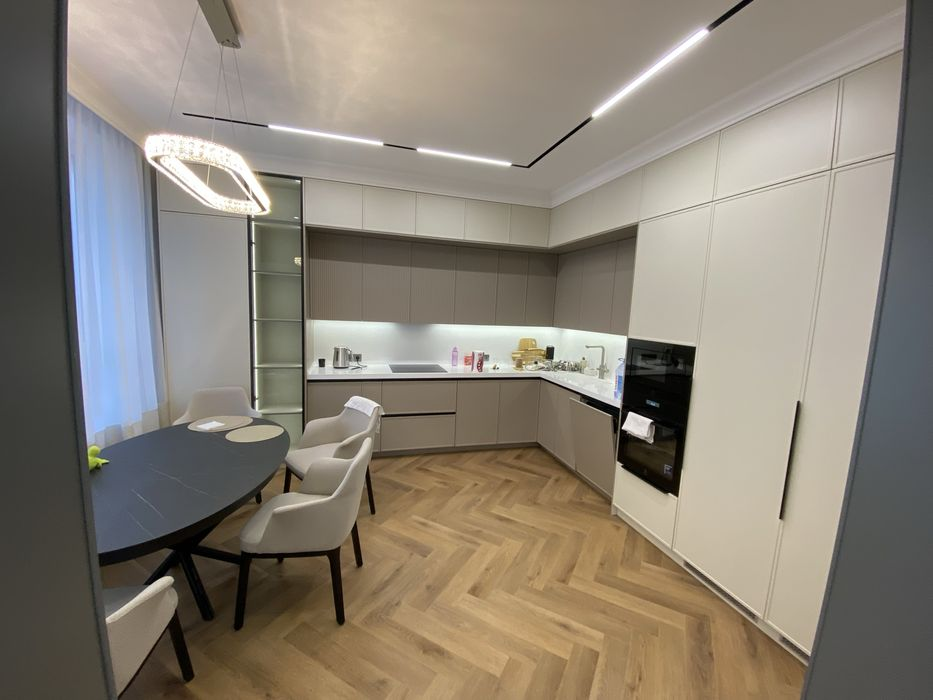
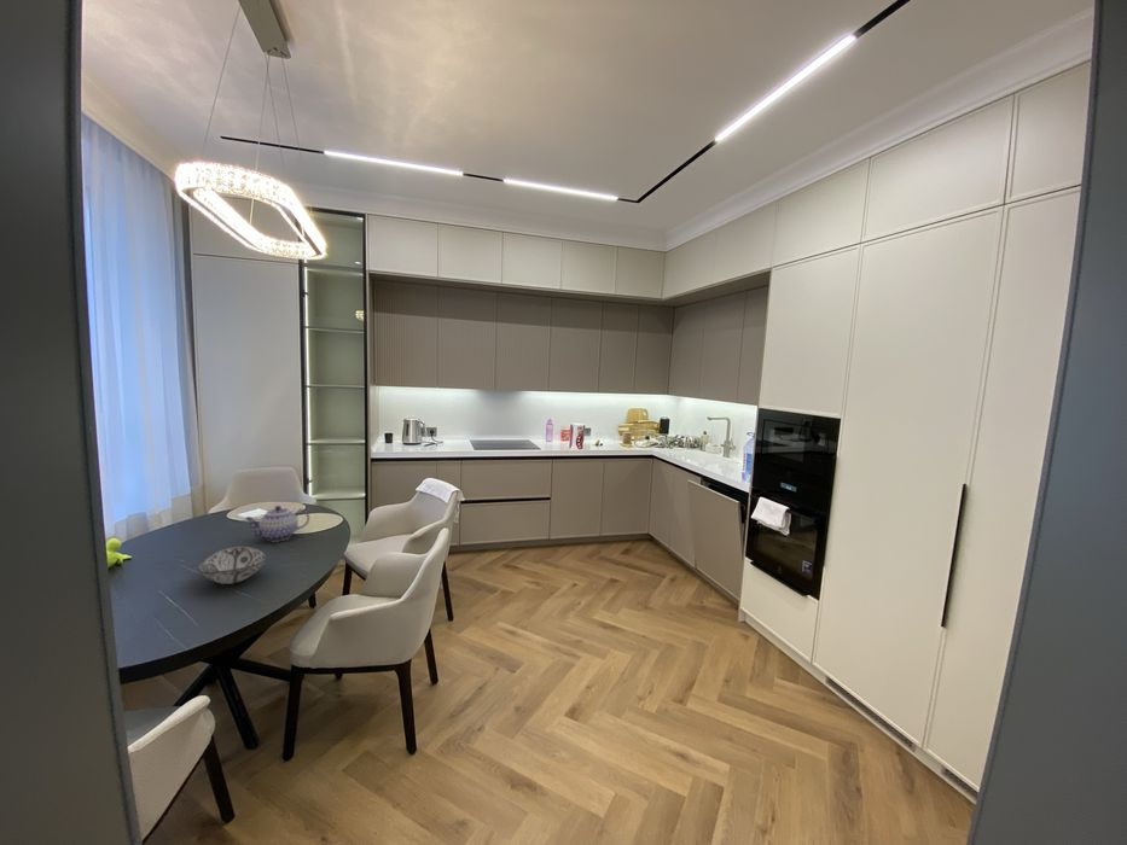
+ teapot [244,505,310,543]
+ decorative bowl [197,546,268,585]
